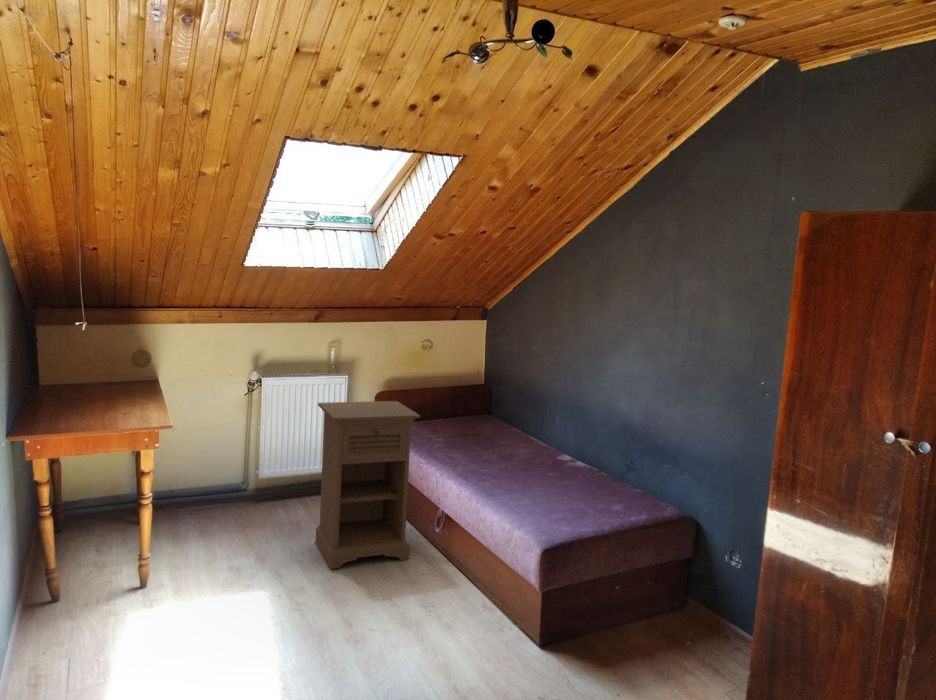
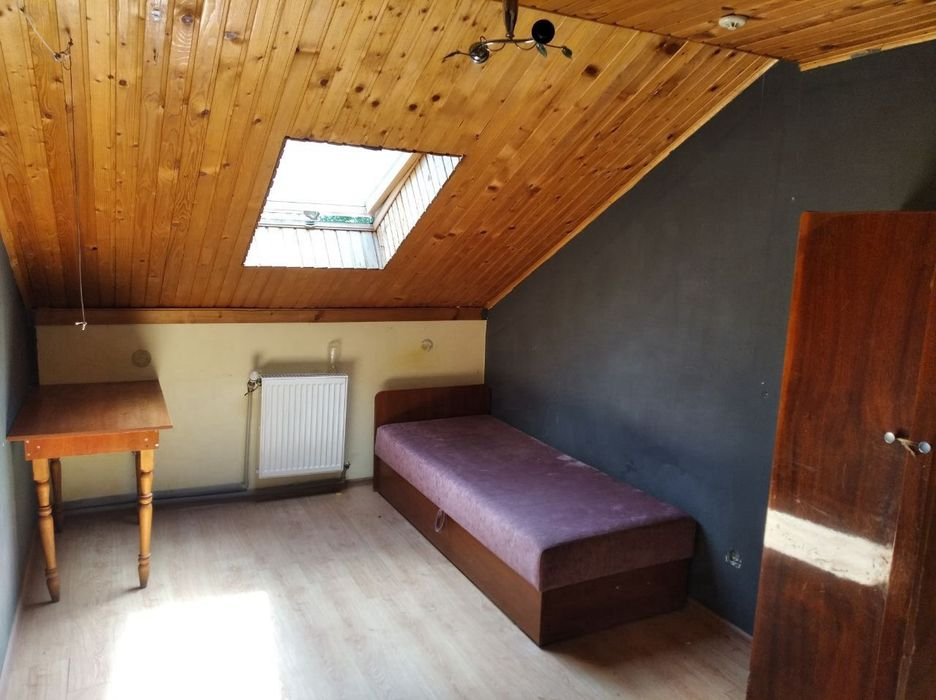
- nightstand [314,400,421,570]
